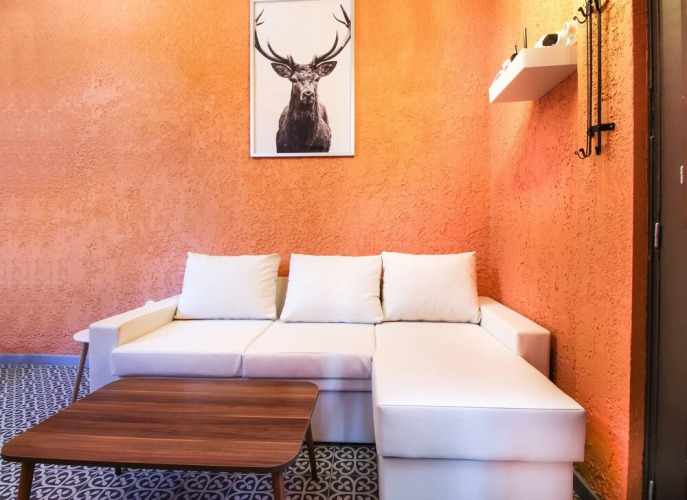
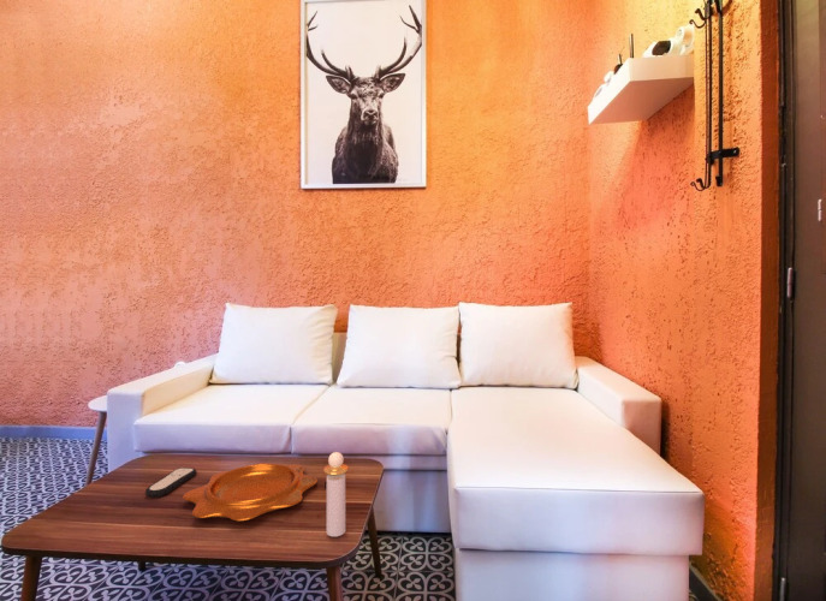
+ perfume bottle [322,451,349,537]
+ decorative bowl [182,462,319,522]
+ remote control [144,466,198,498]
